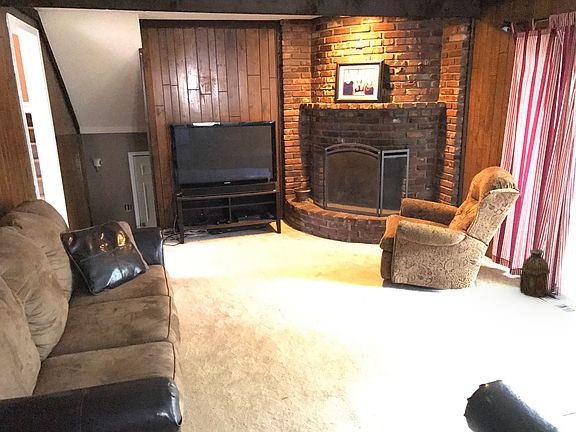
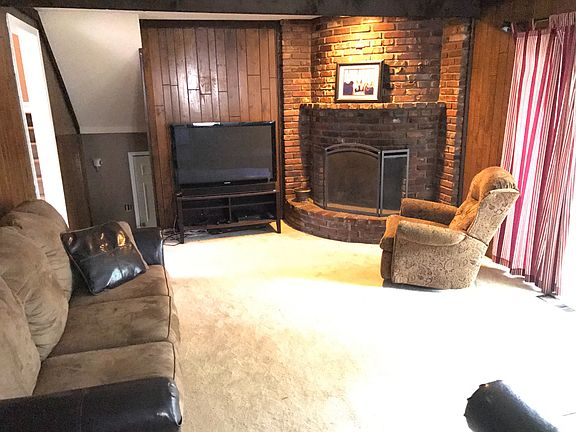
- lantern [519,248,551,298]
